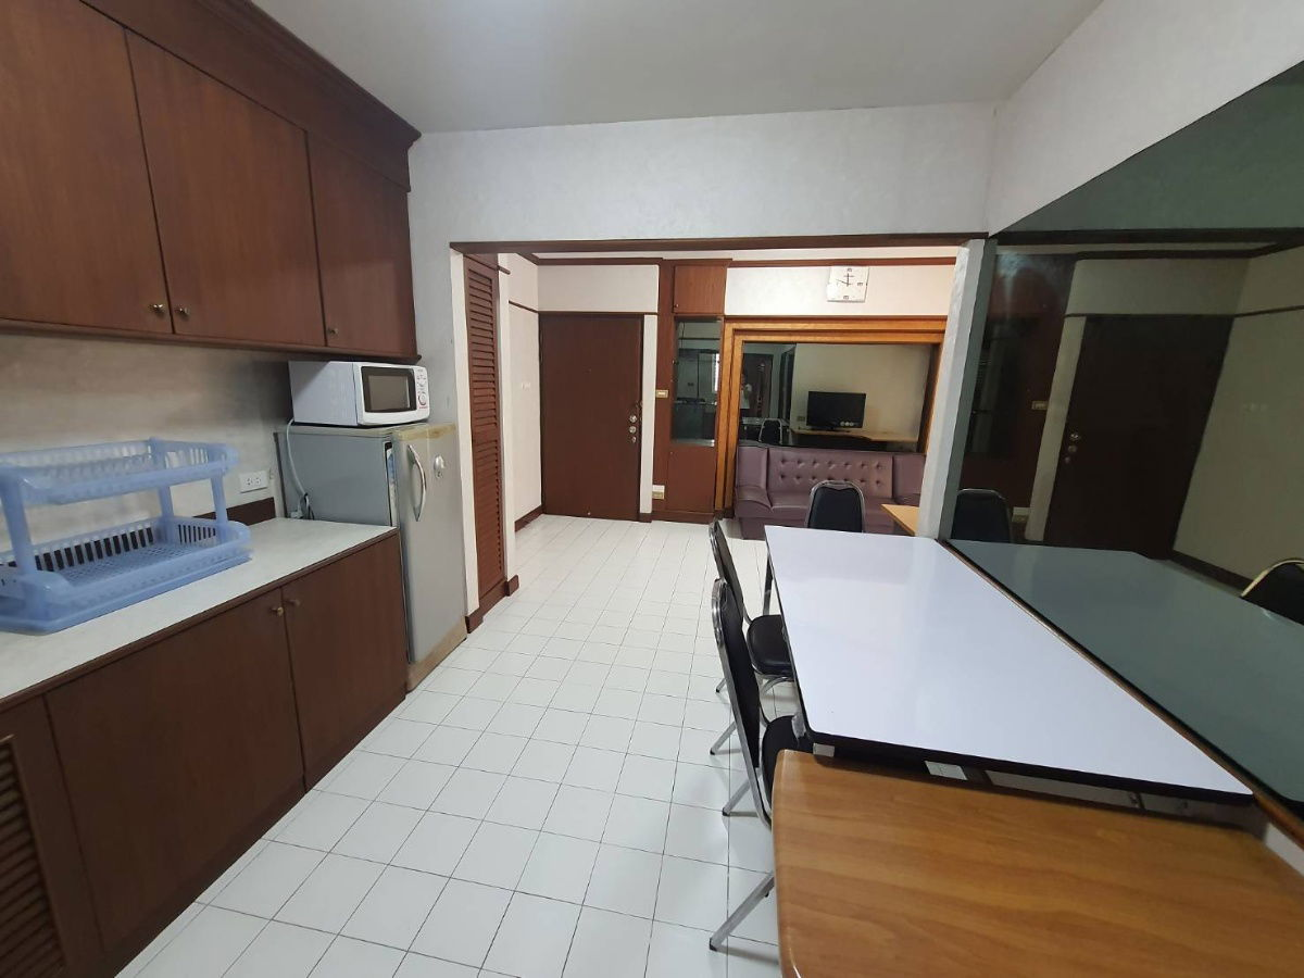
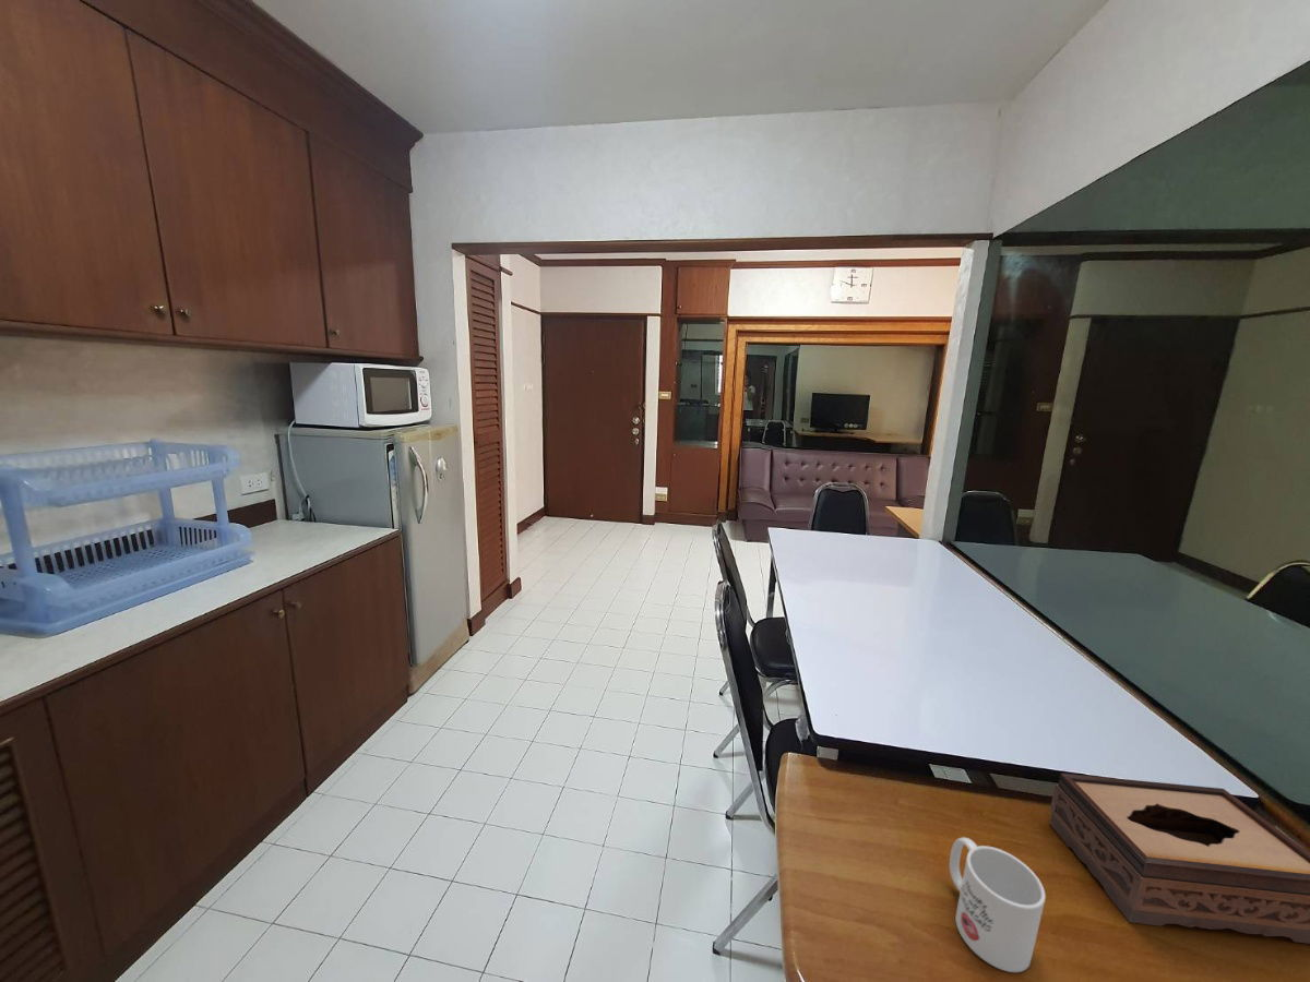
+ tissue box [1048,773,1310,945]
+ mug [949,836,1047,973]
